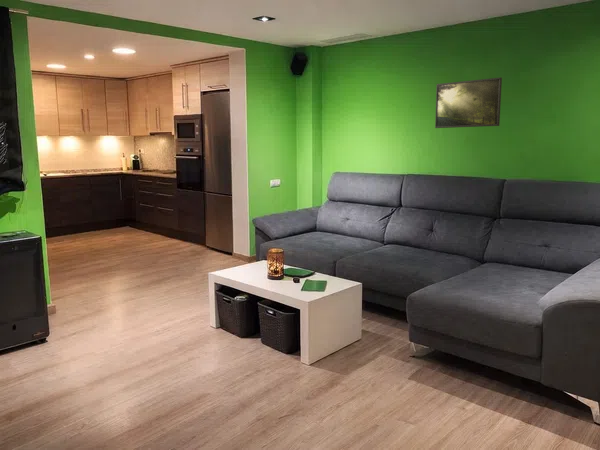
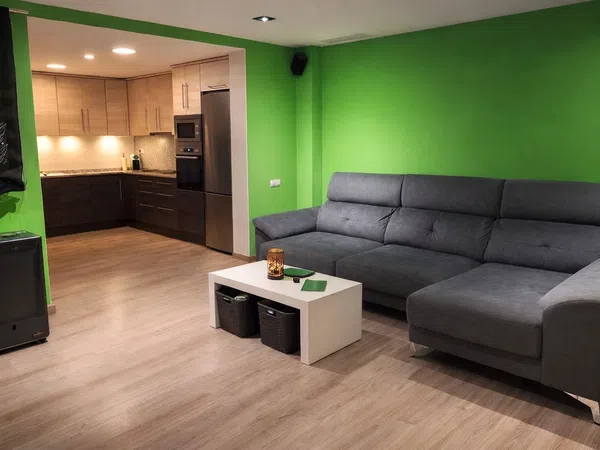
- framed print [434,76,503,129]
